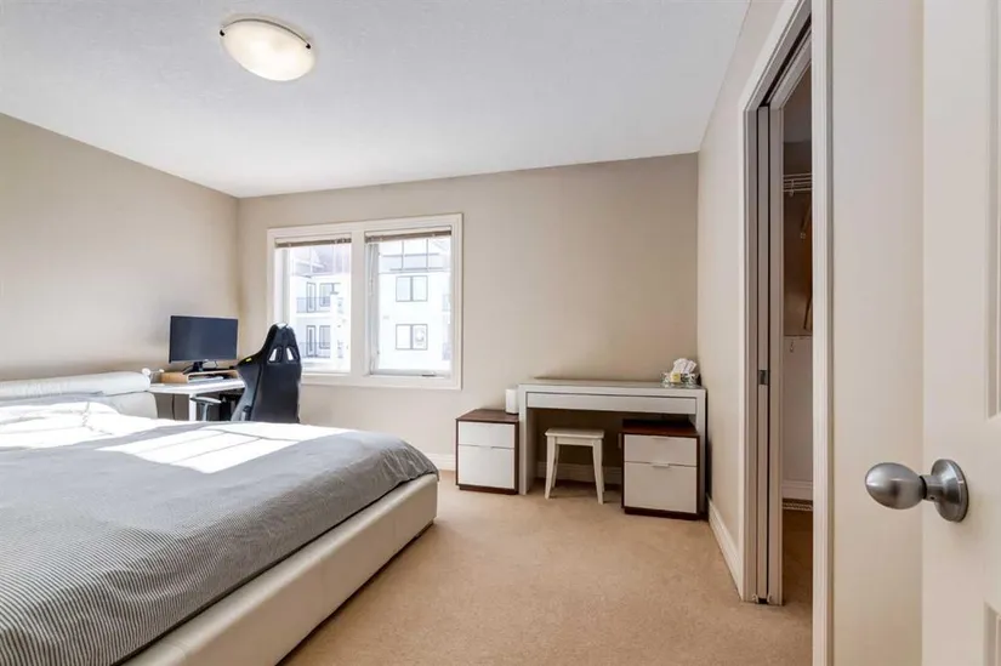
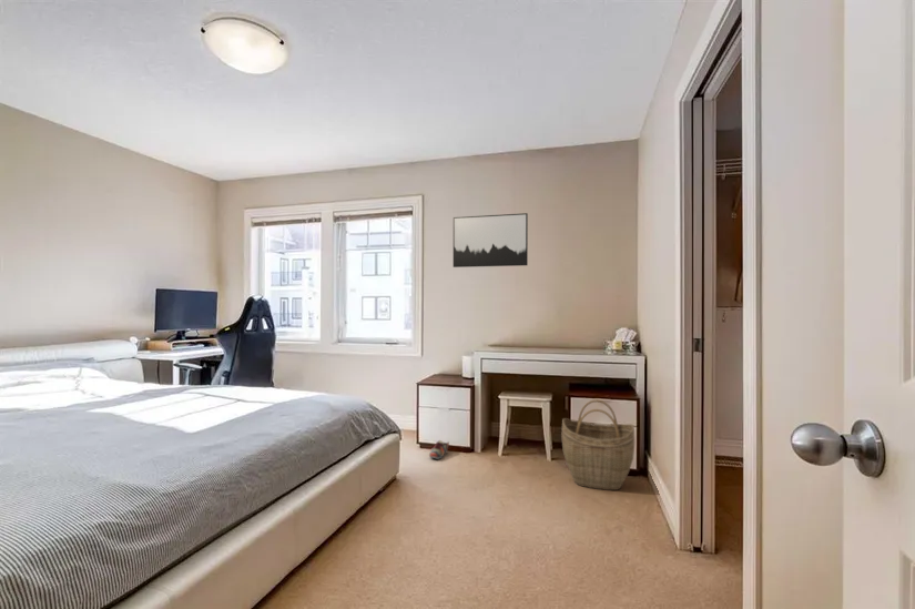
+ woven basket [560,398,636,491]
+ wall art [453,212,529,268]
+ shoe [428,439,450,459]
